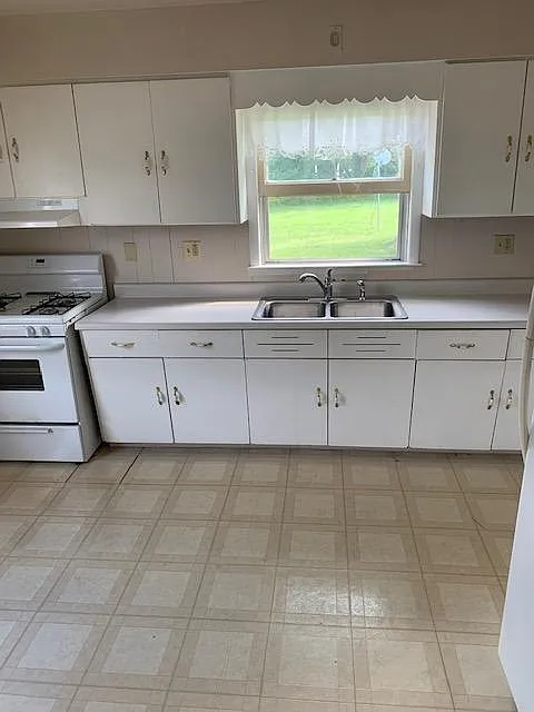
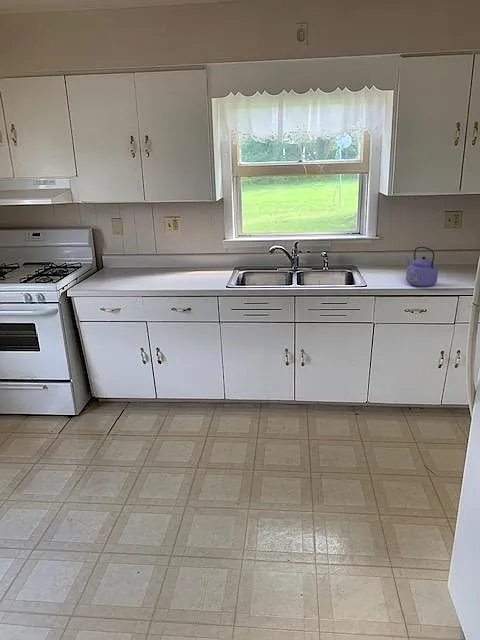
+ kettle [404,246,439,288]
